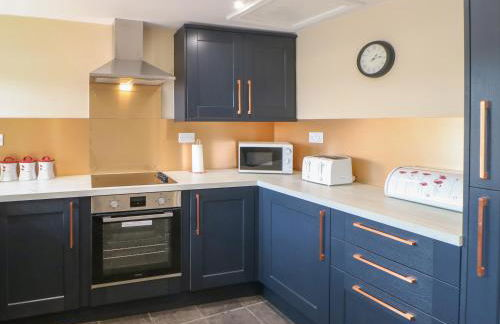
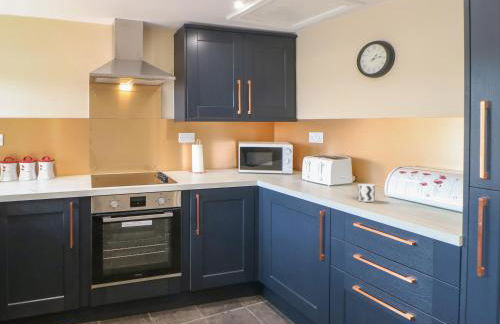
+ cup [357,183,376,203]
